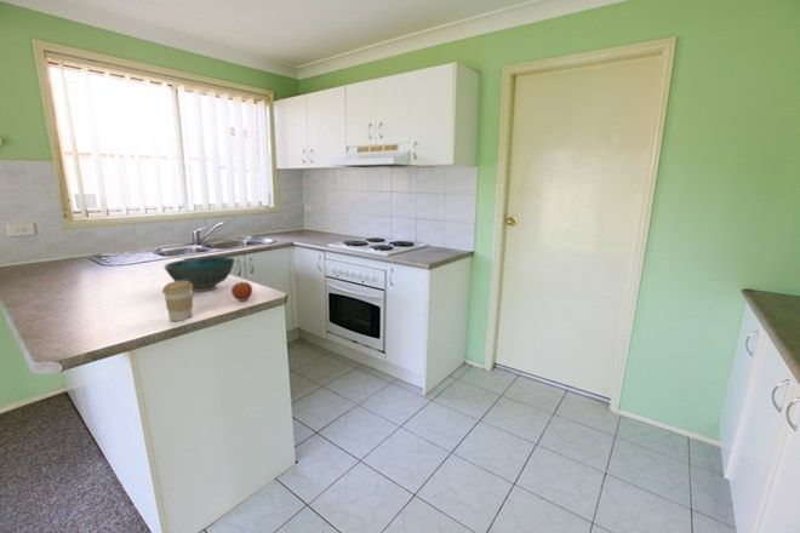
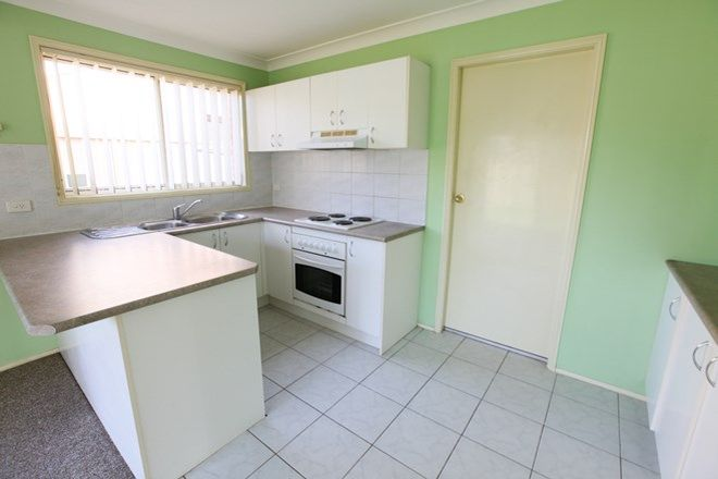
- bowl [162,256,235,293]
- coffee cup [161,280,194,322]
- apple [230,280,253,303]
